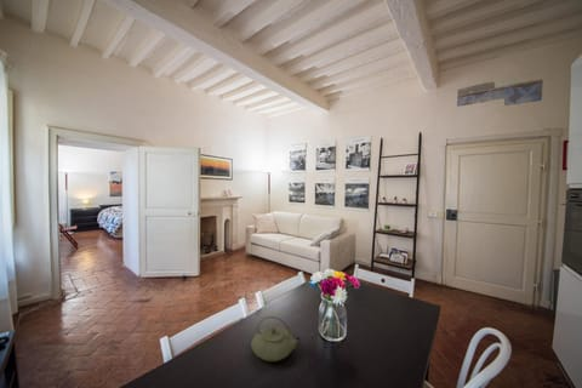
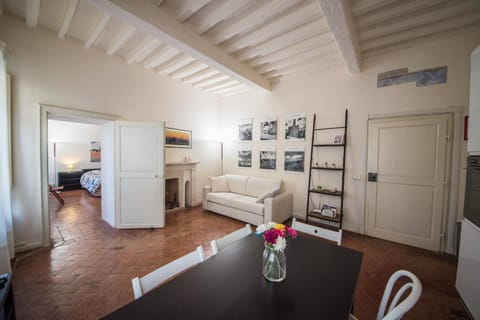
- teapot [250,315,302,363]
